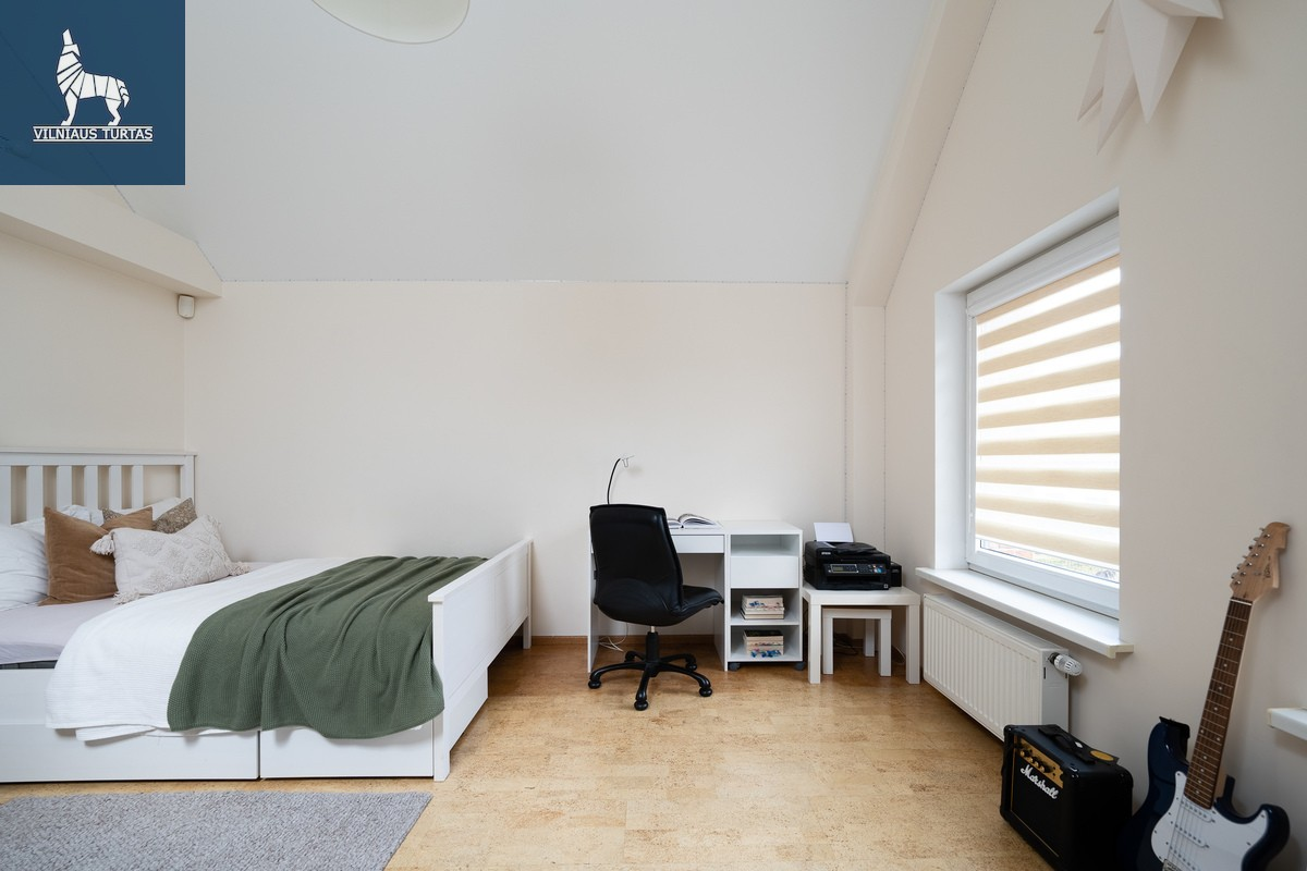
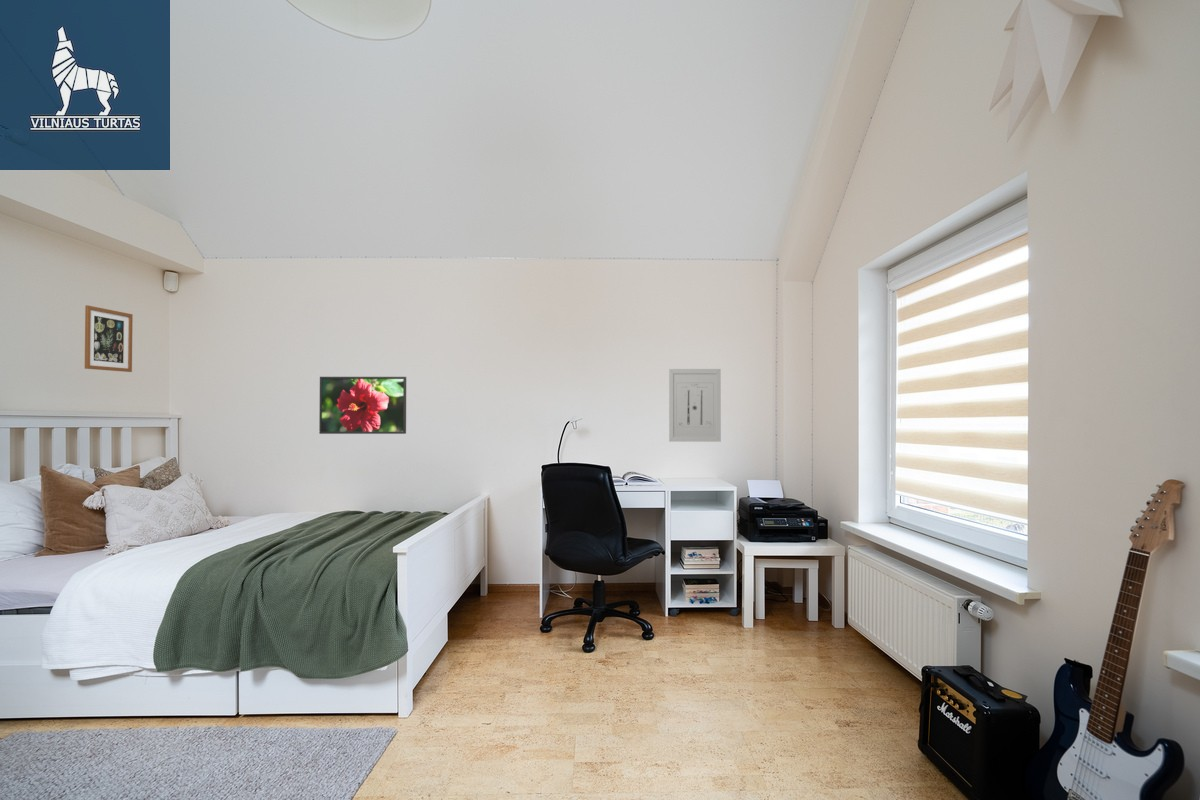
+ wall art [84,304,134,373]
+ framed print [318,376,407,435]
+ wall art [668,368,722,443]
